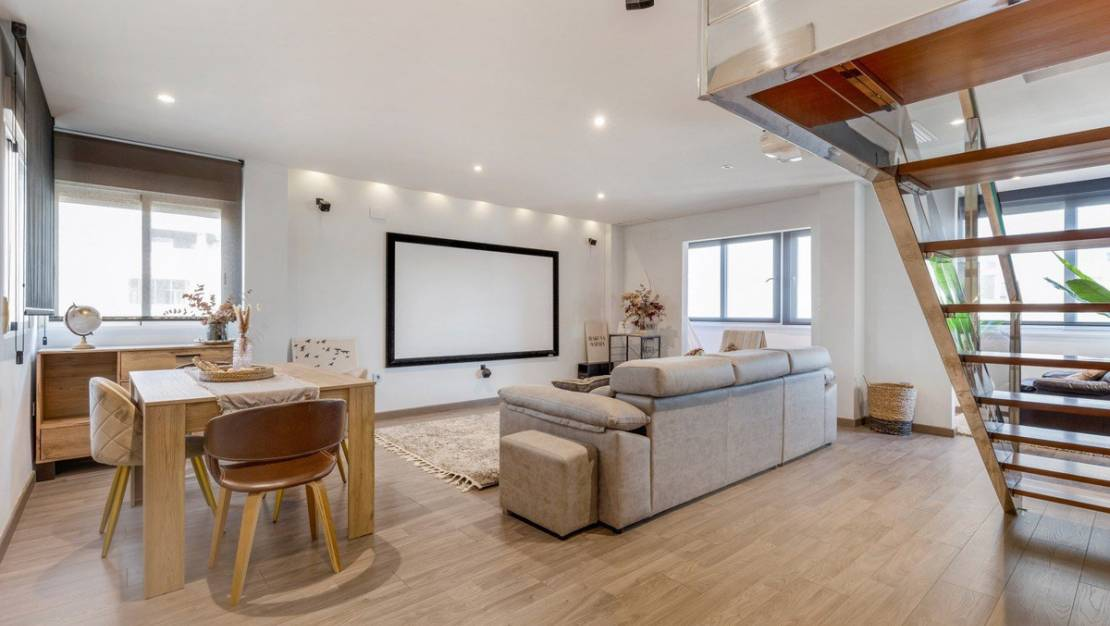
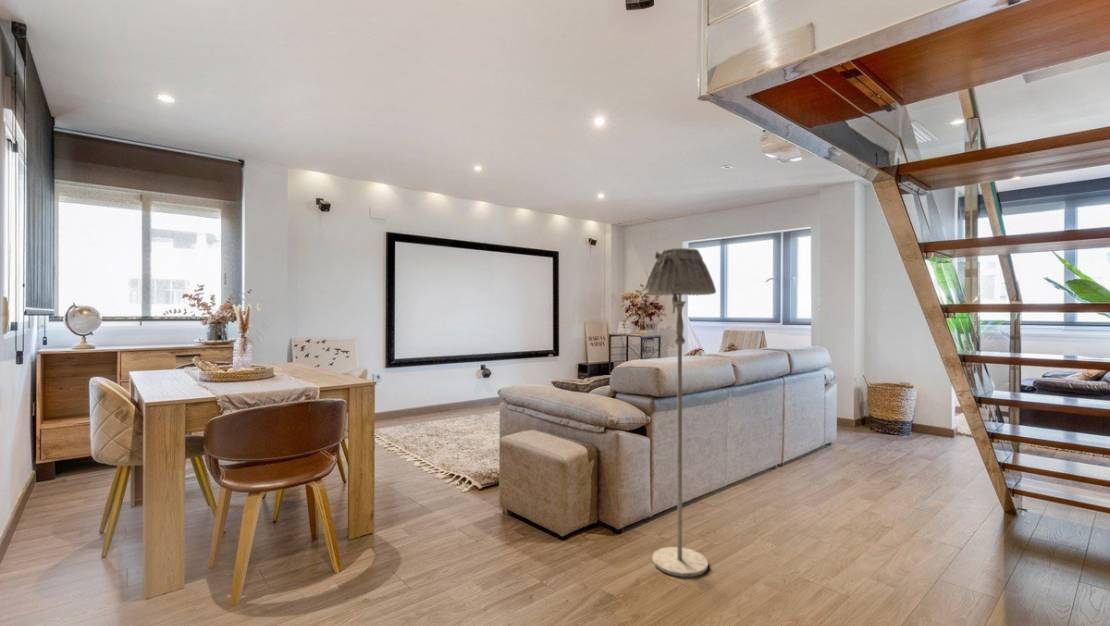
+ floor lamp [643,247,717,578]
